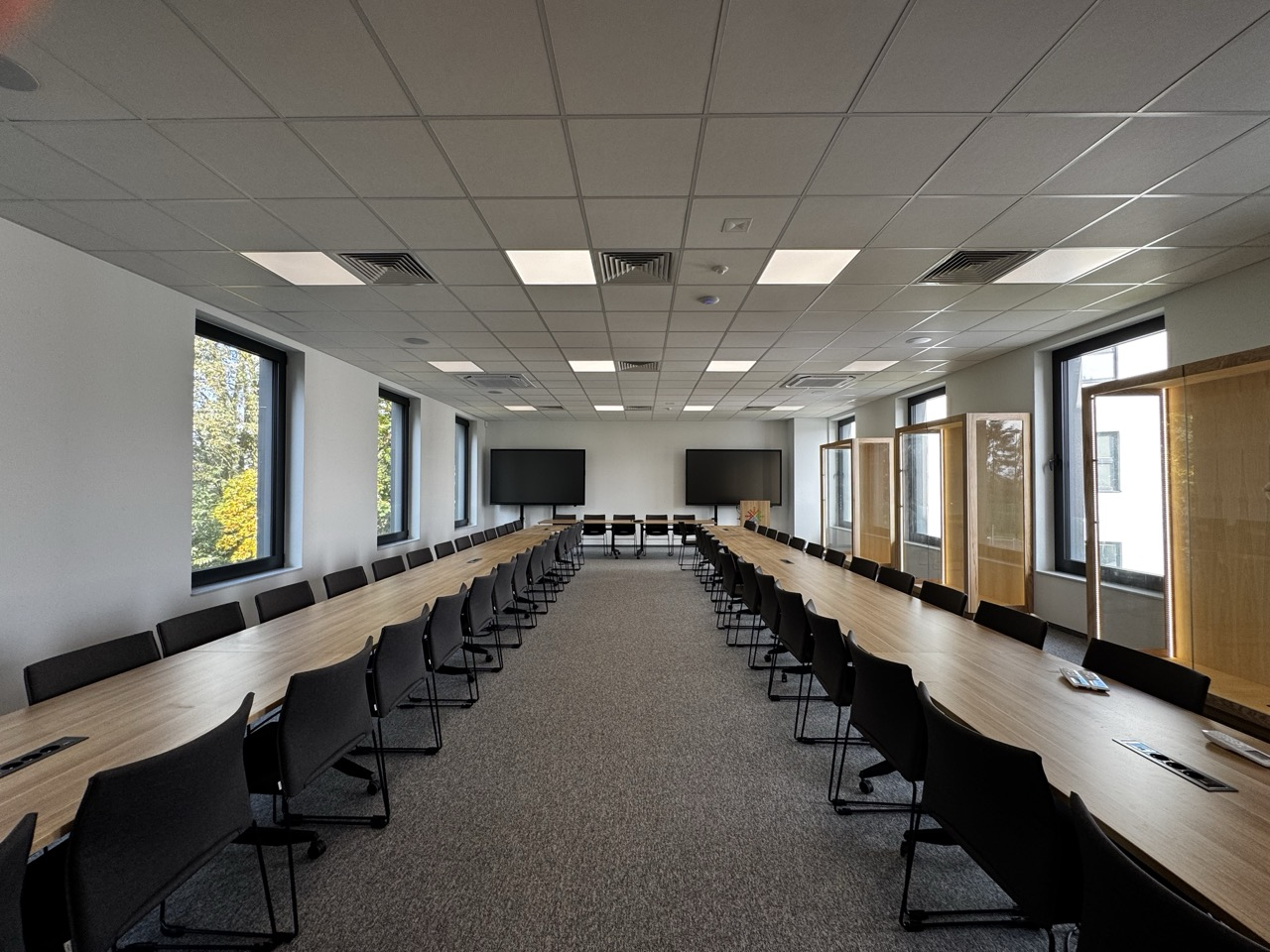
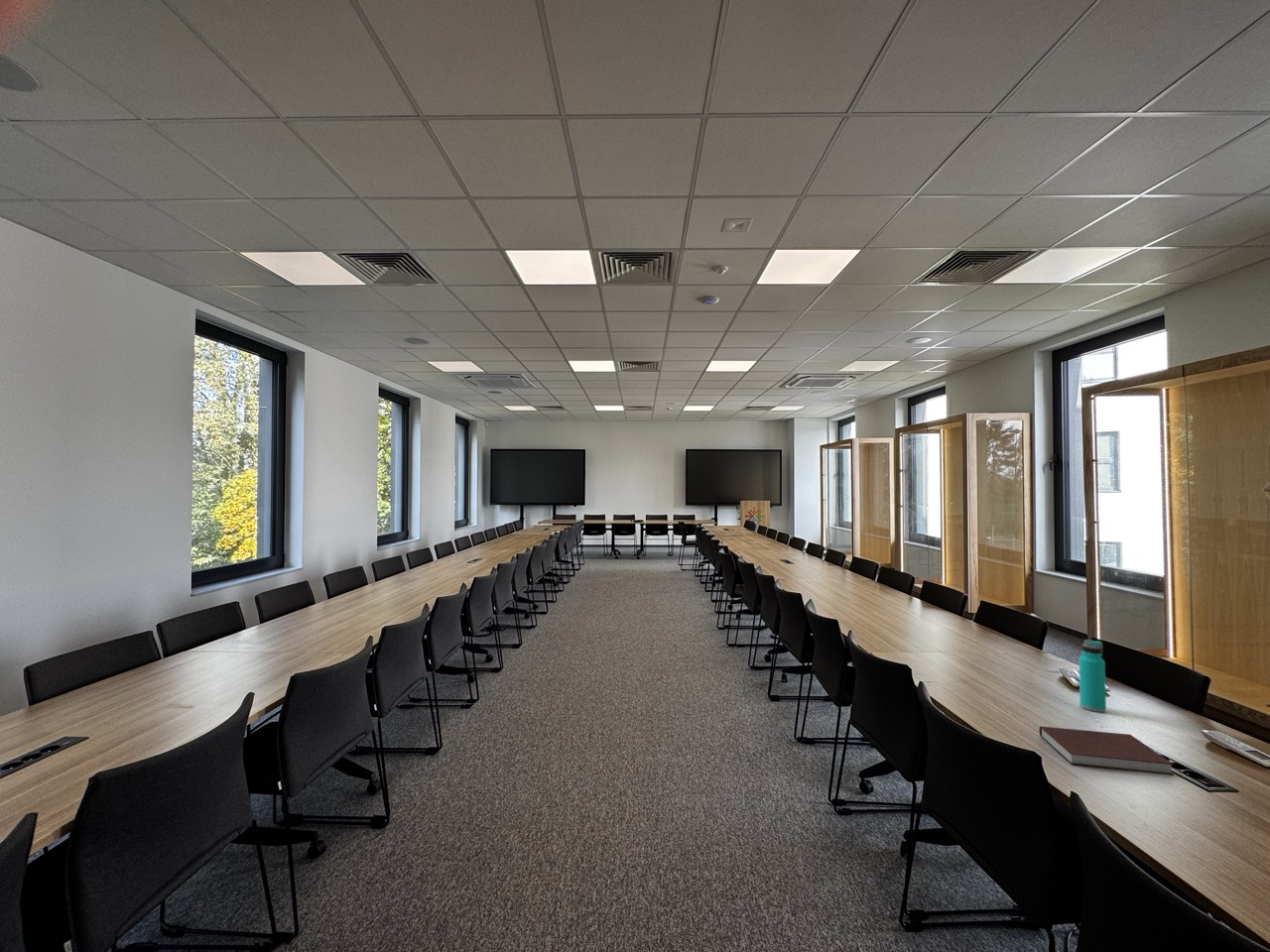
+ notebook [1039,725,1175,775]
+ water bottle [1078,639,1107,713]
